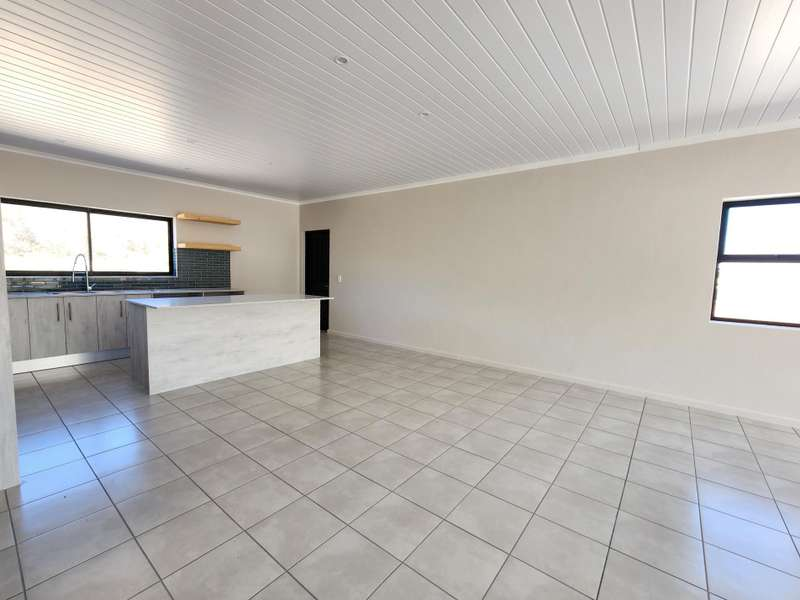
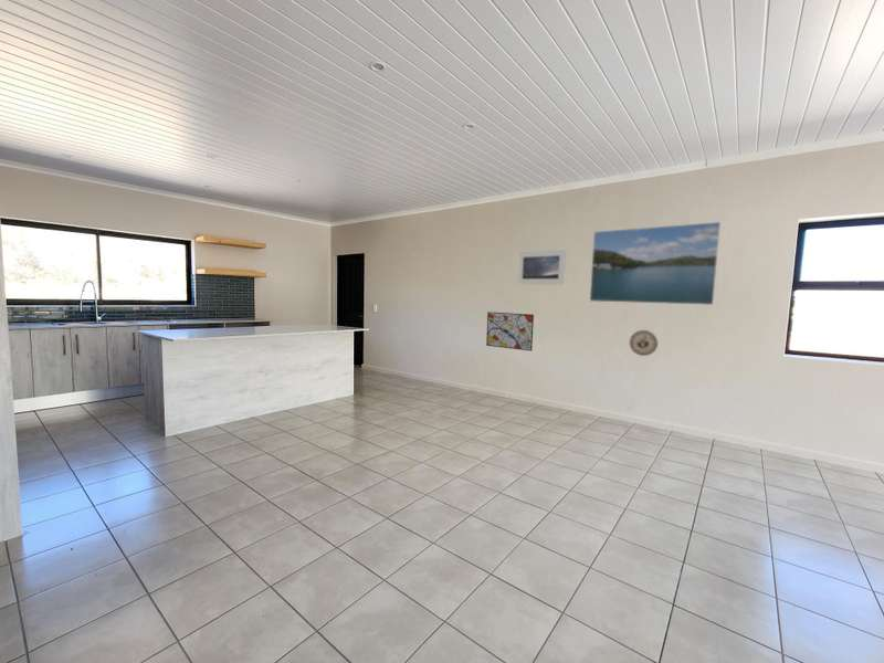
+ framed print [589,221,722,306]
+ wall art [485,311,535,352]
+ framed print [516,249,567,286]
+ decorative plate [629,329,659,357]
